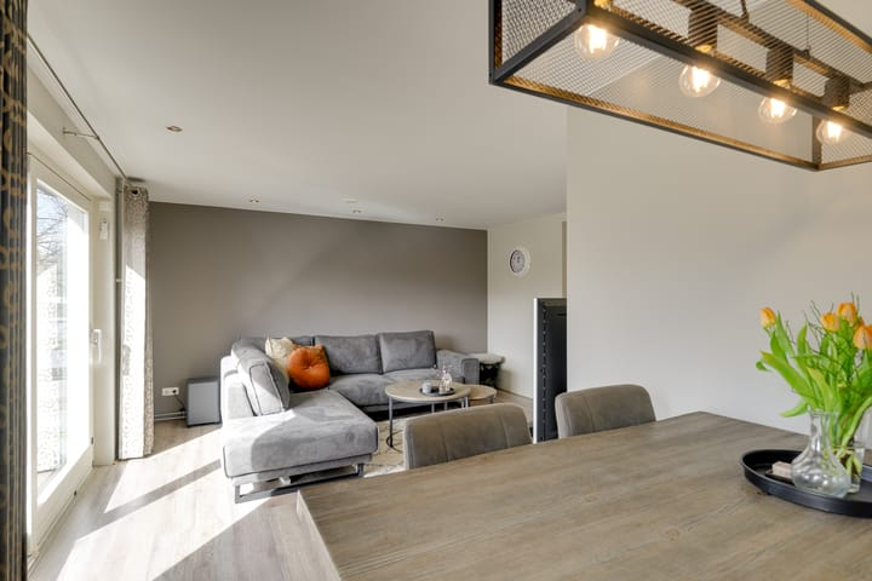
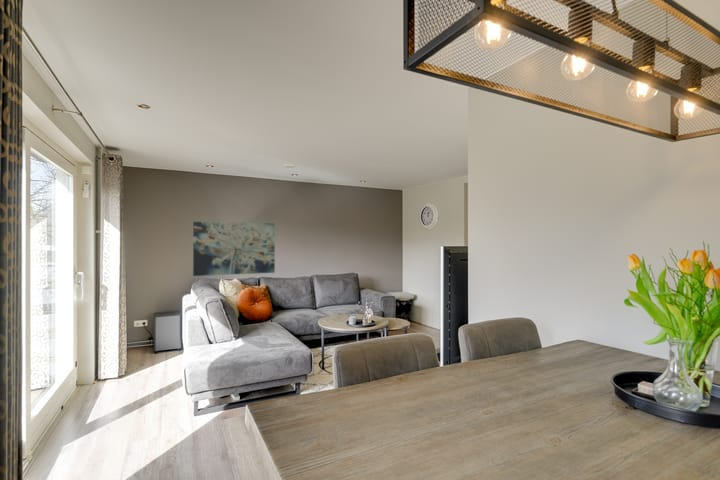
+ wall art [192,221,276,277]
